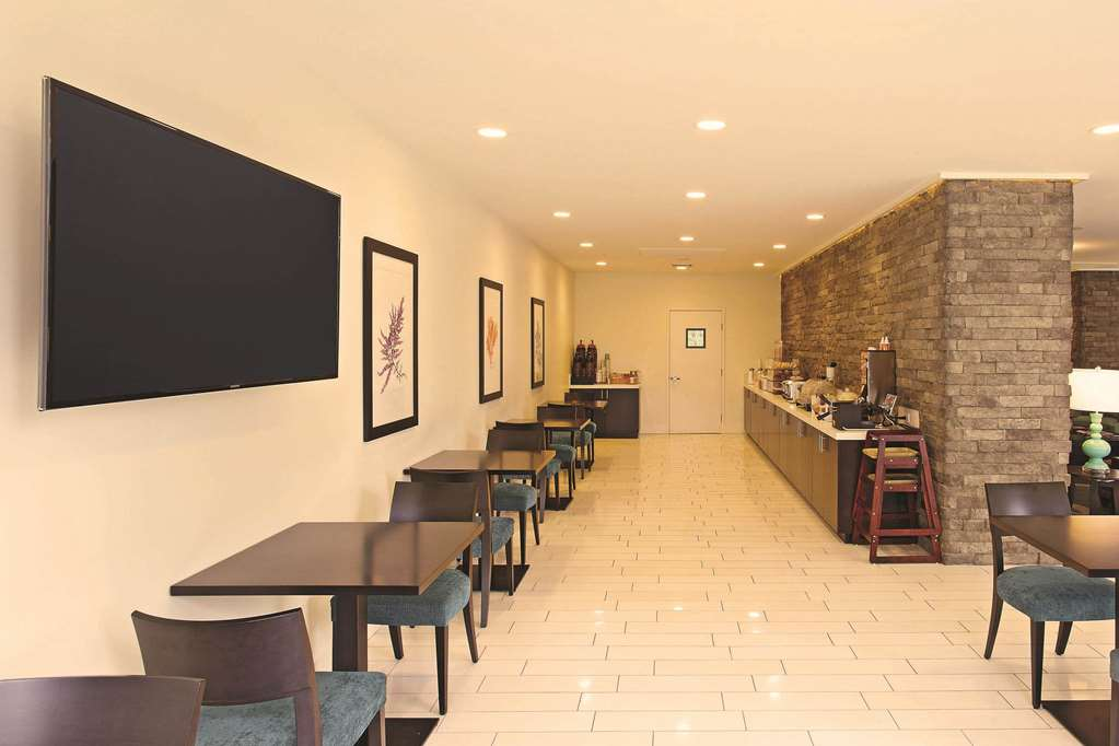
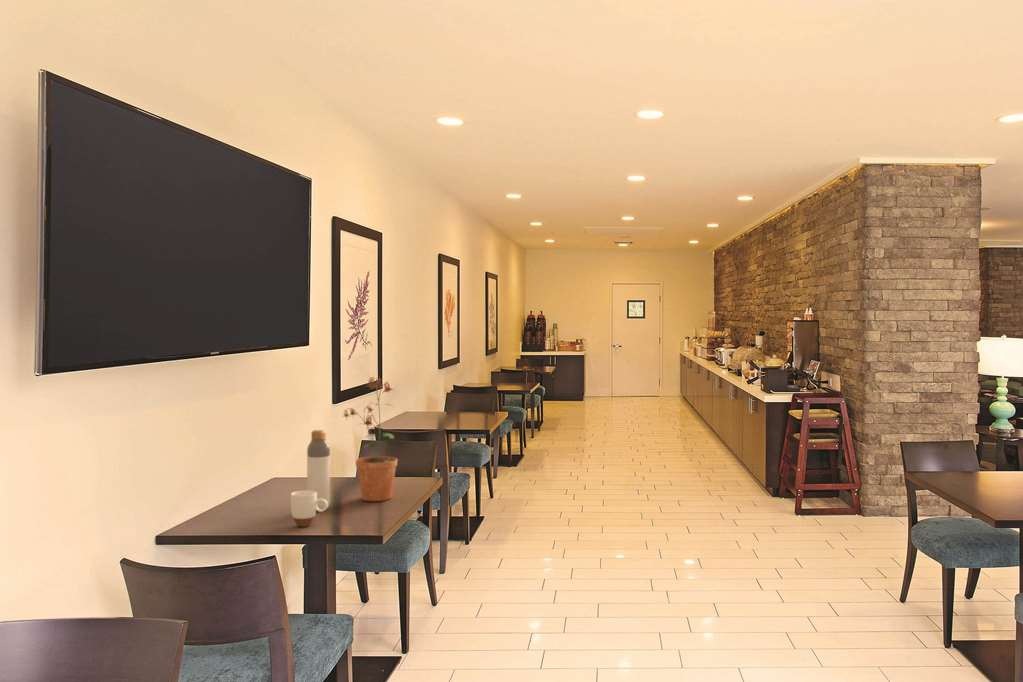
+ mug [290,490,328,528]
+ potted plant [341,376,398,502]
+ bottle [306,429,331,512]
